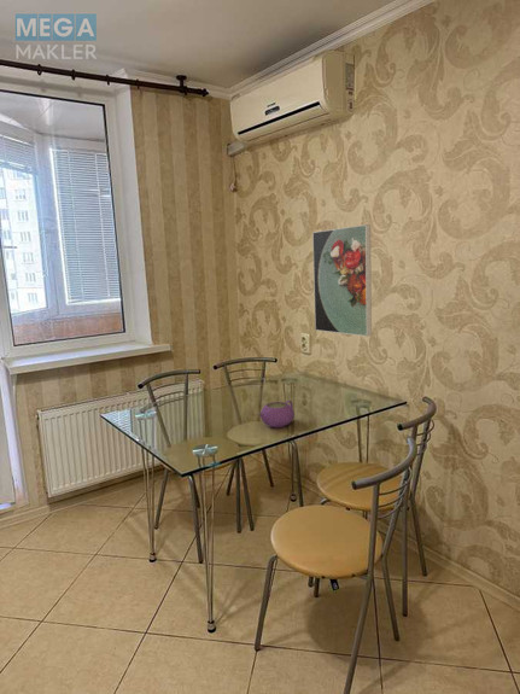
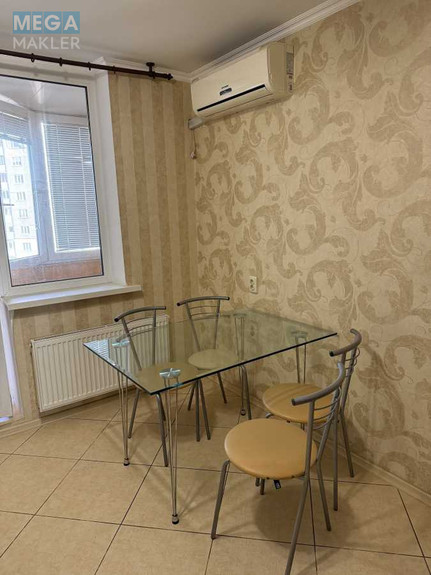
- teapot [257,400,296,428]
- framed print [311,223,373,338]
